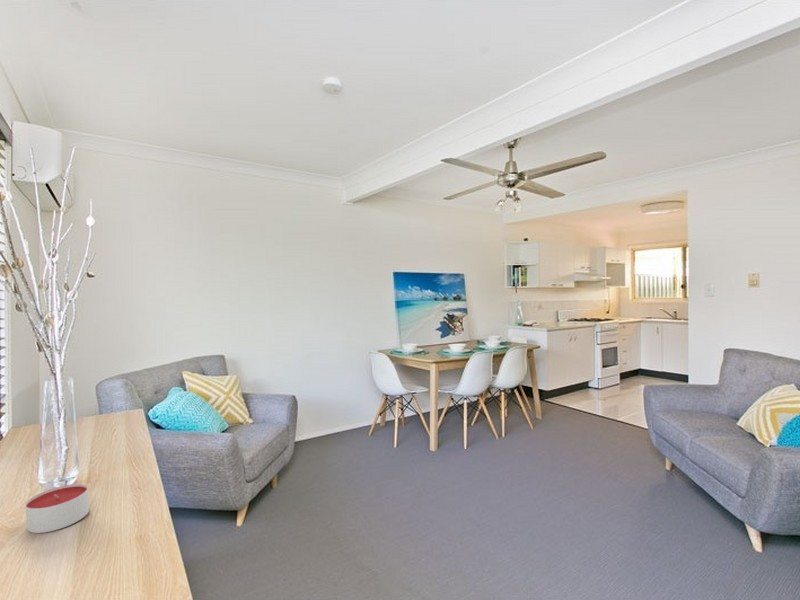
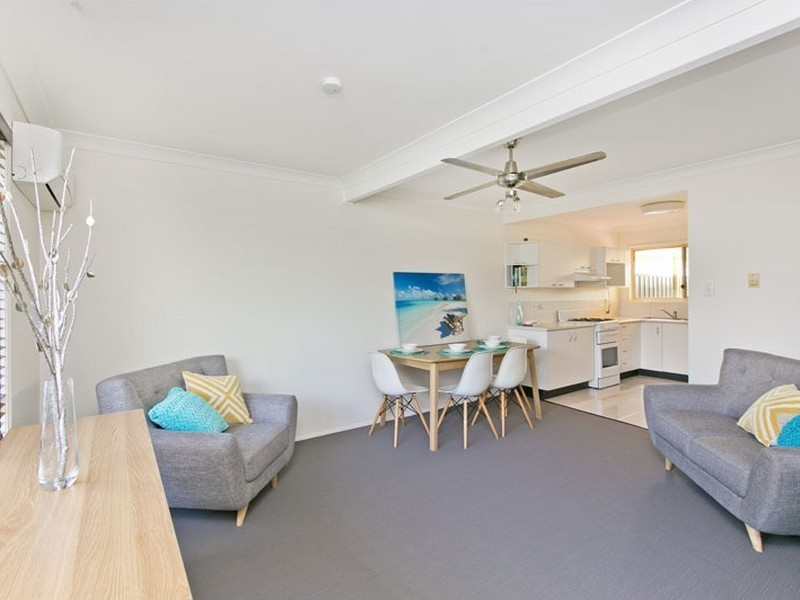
- candle [24,483,90,534]
